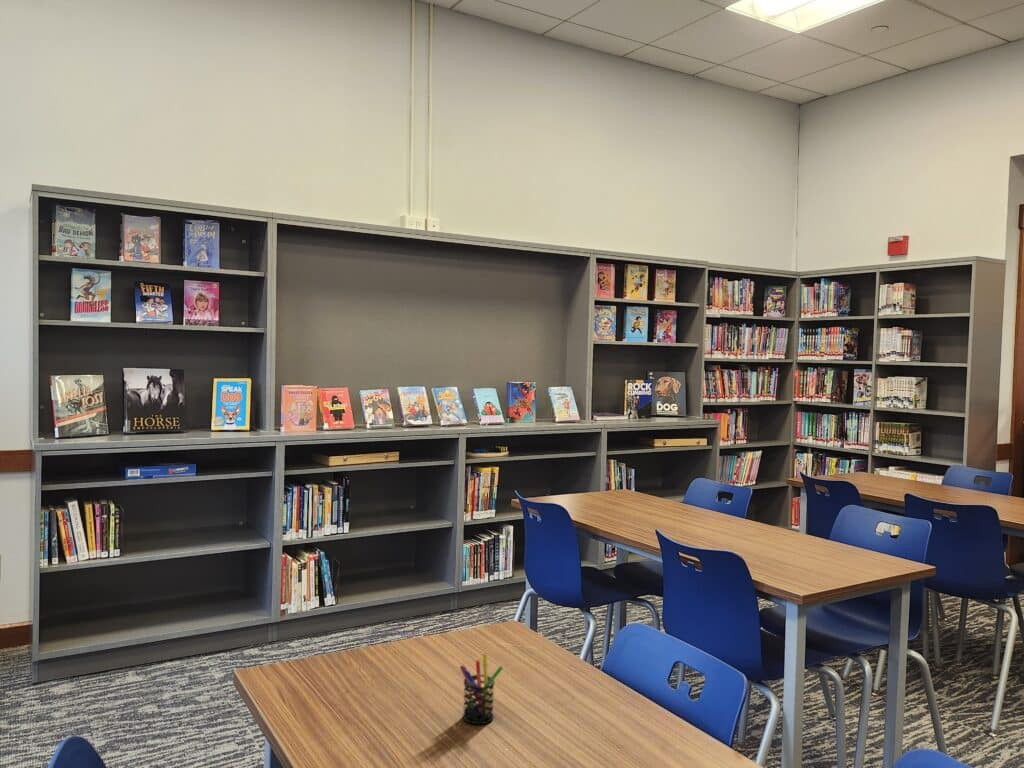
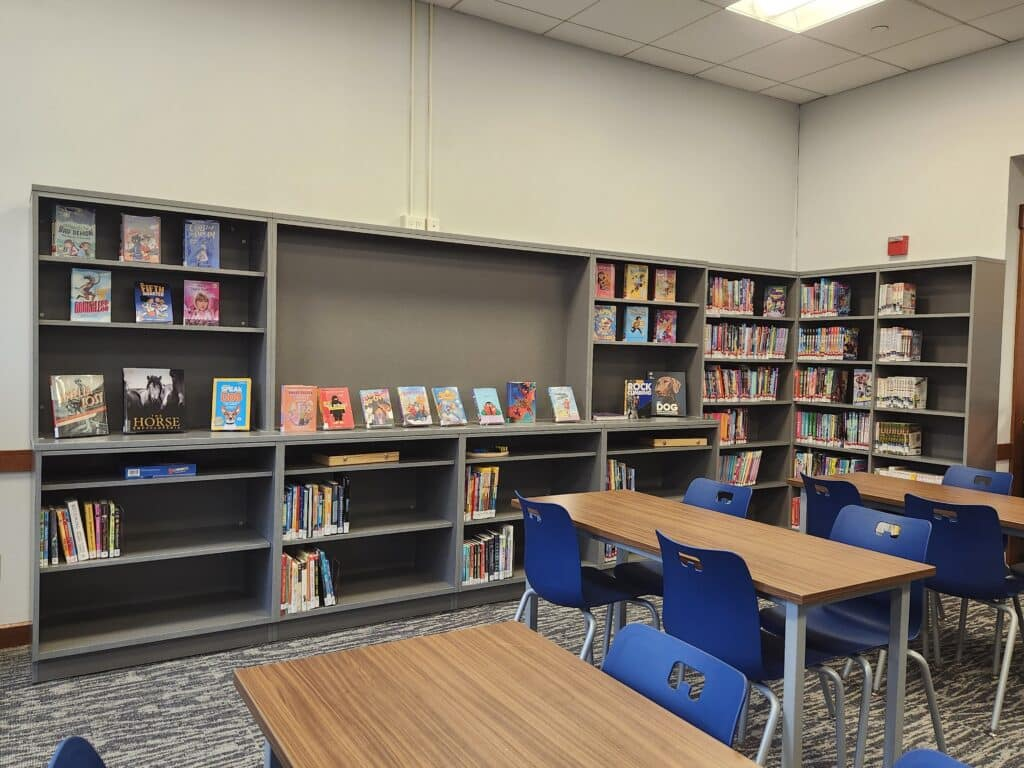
- pen holder [459,653,504,725]
